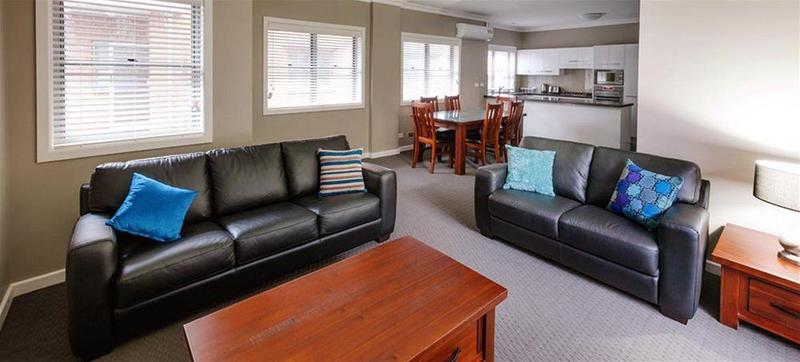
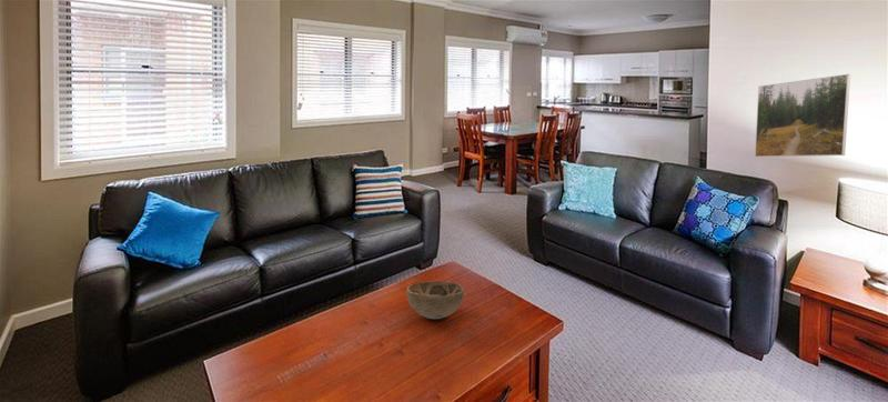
+ decorative bowl [405,280,465,320]
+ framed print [754,73,851,158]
